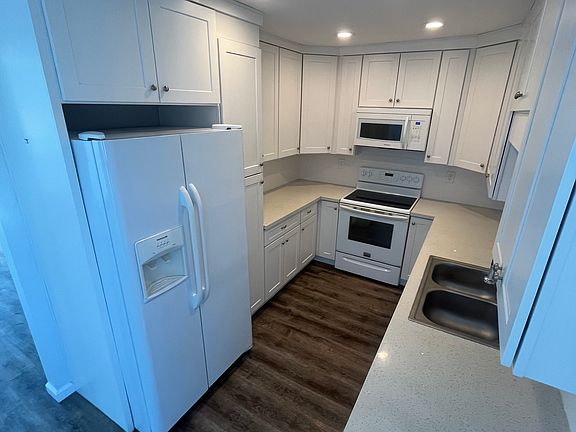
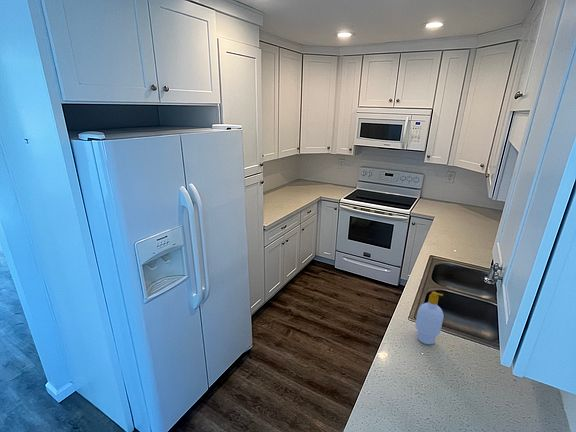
+ soap bottle [415,291,445,345]
